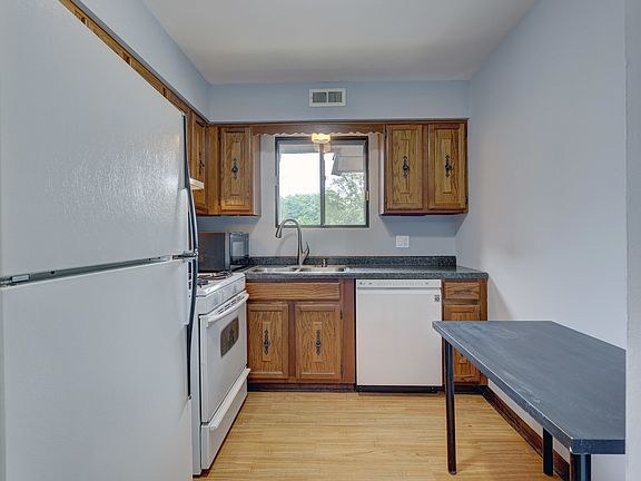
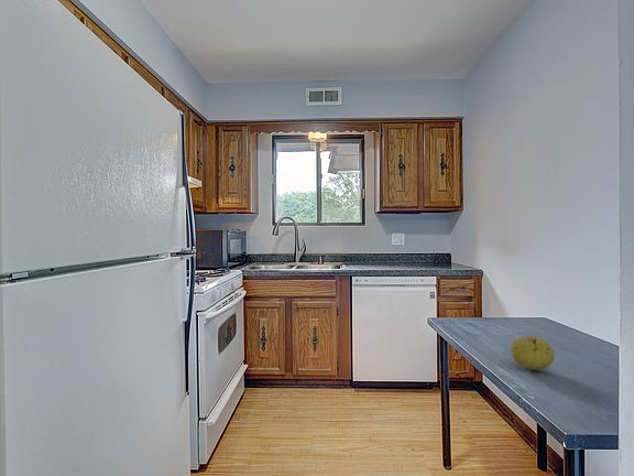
+ fruit [510,335,556,371]
